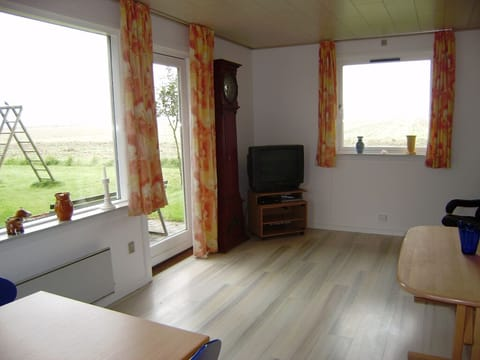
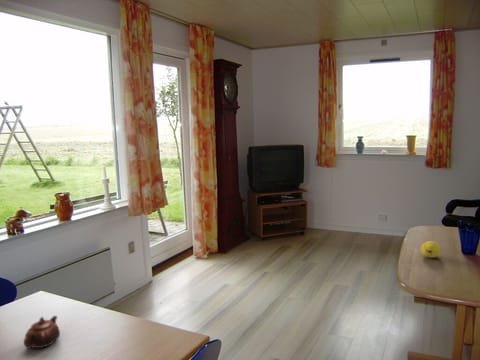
+ teapot [23,315,61,350]
+ fruit [420,240,441,259]
